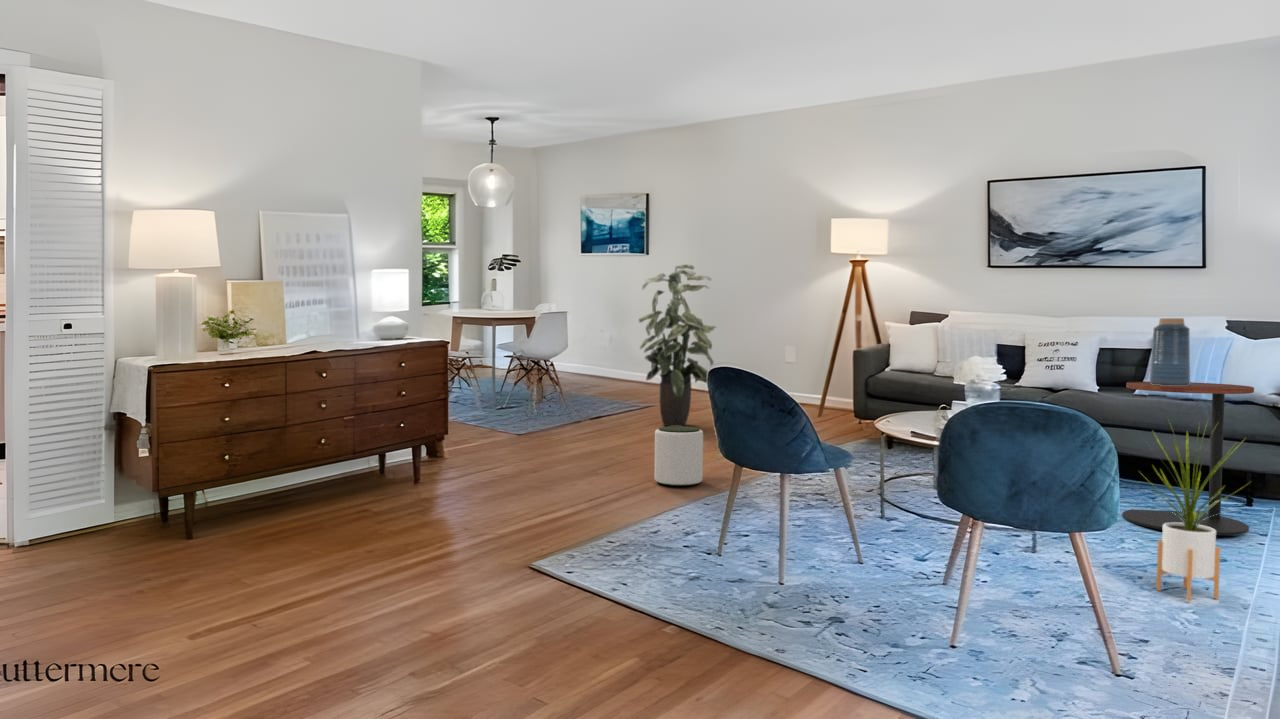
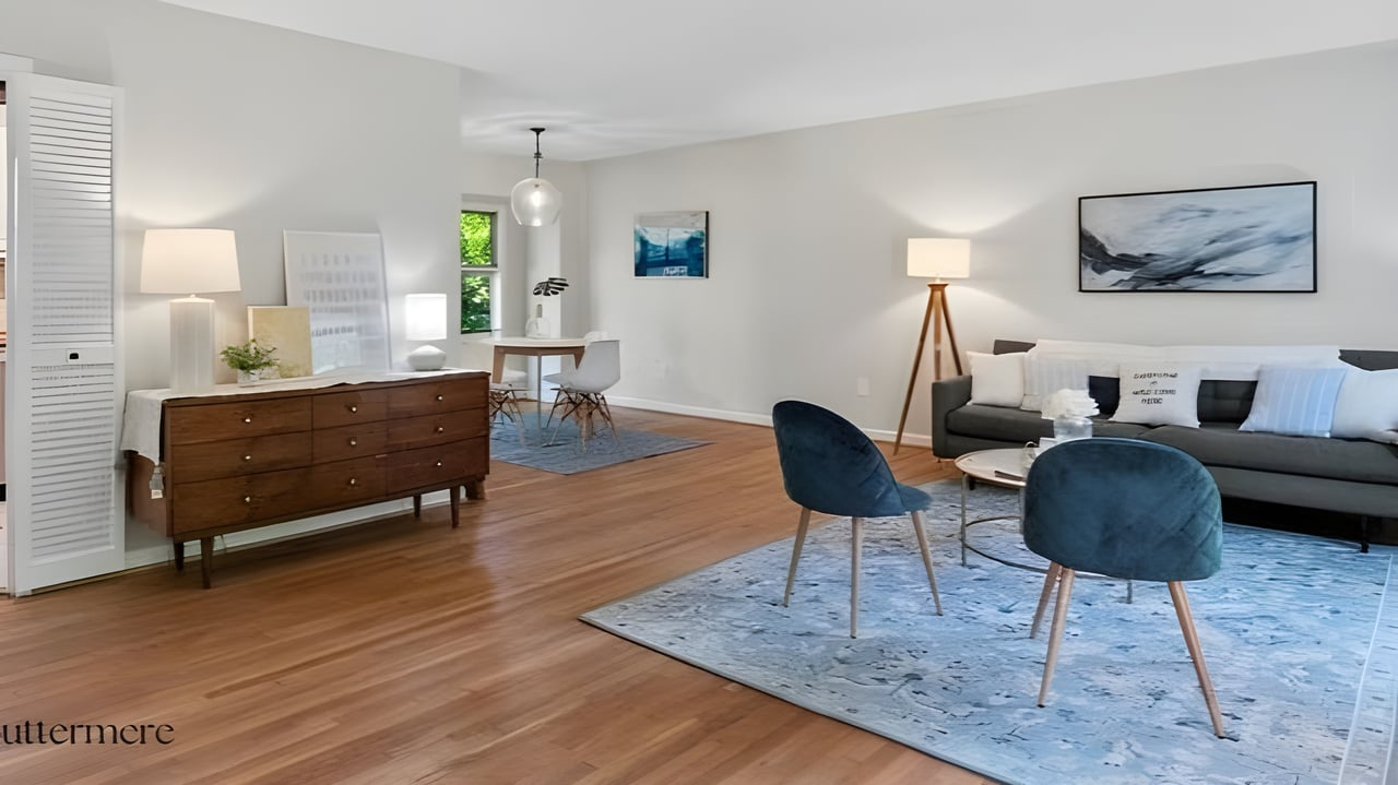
- house plant [1138,417,1251,603]
- side table [1121,381,1255,536]
- indoor plant [638,263,717,427]
- plant pot [654,425,704,487]
- vase [1149,317,1191,386]
